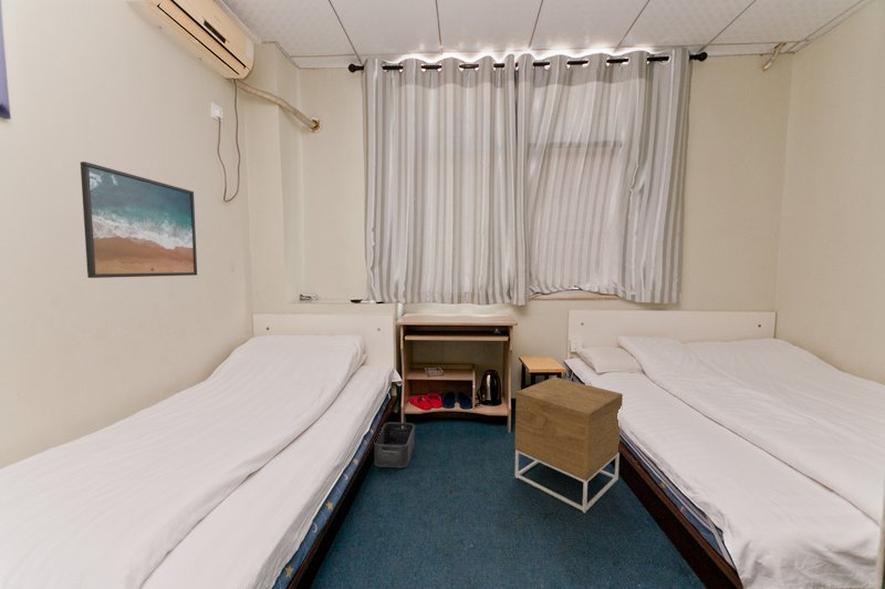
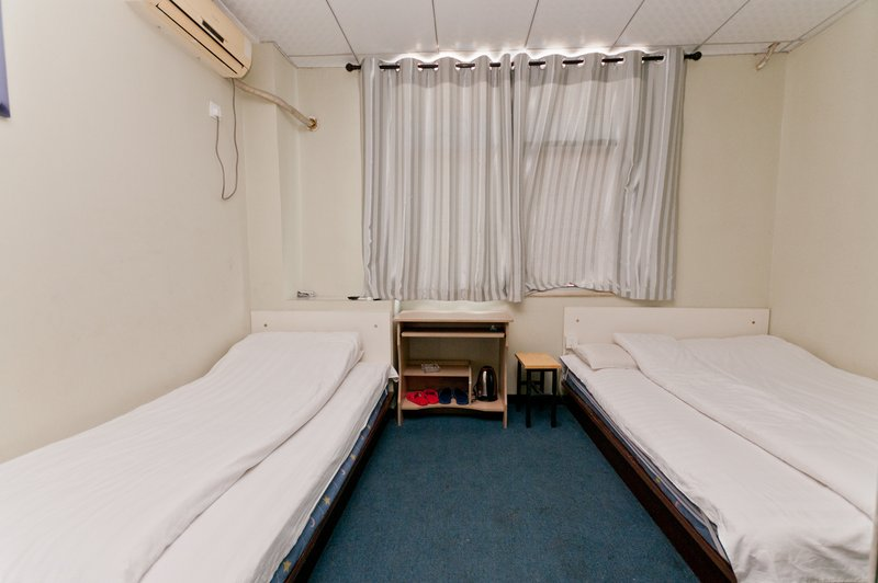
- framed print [80,161,198,279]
- nightstand [513,376,624,514]
- storage bin [374,421,416,469]
